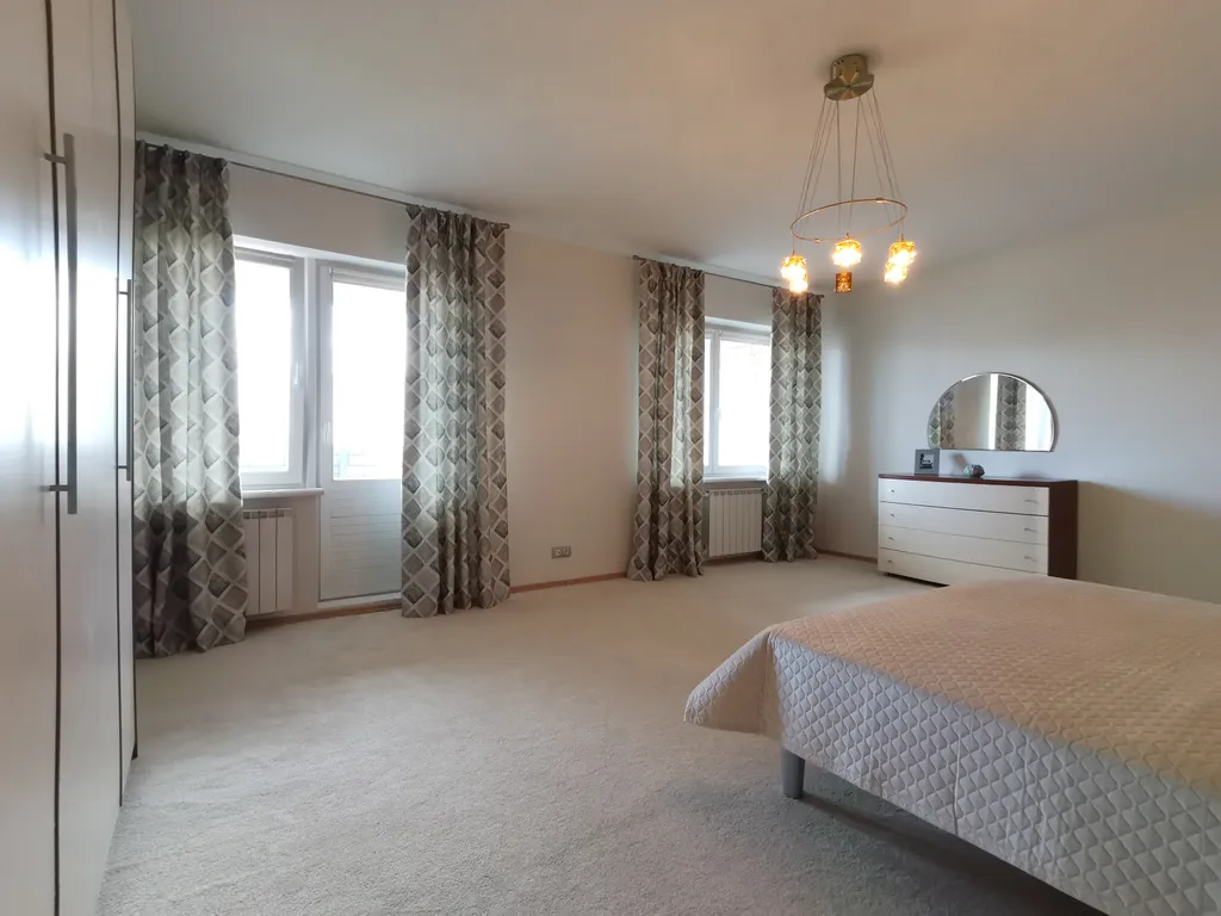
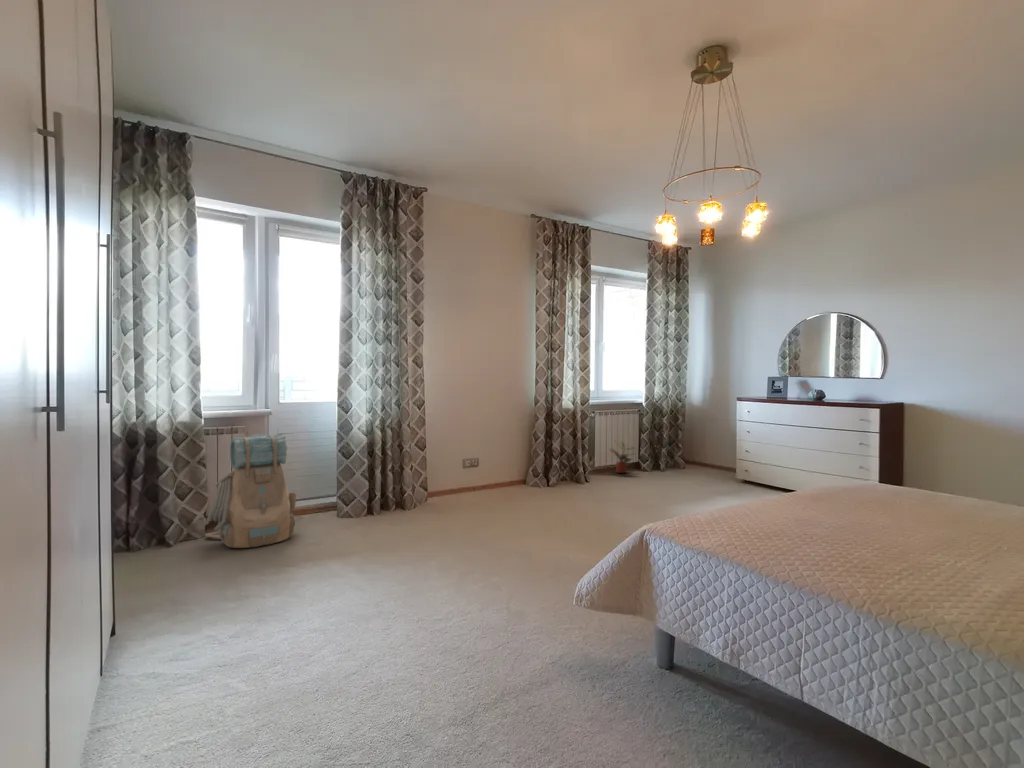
+ potted plant [609,439,636,474]
+ backpack [204,432,298,549]
